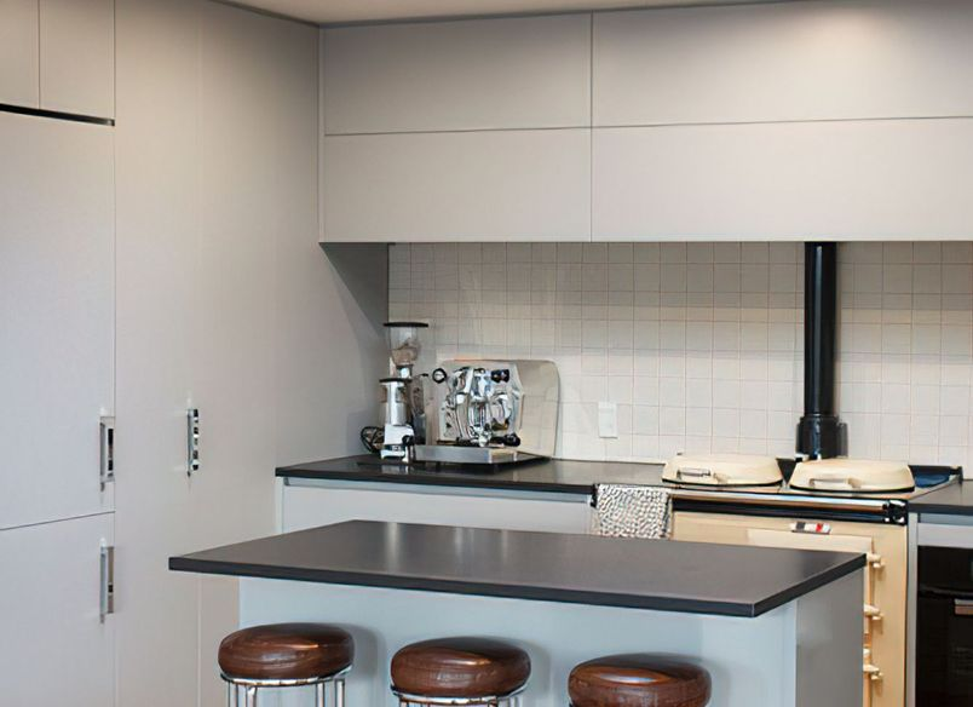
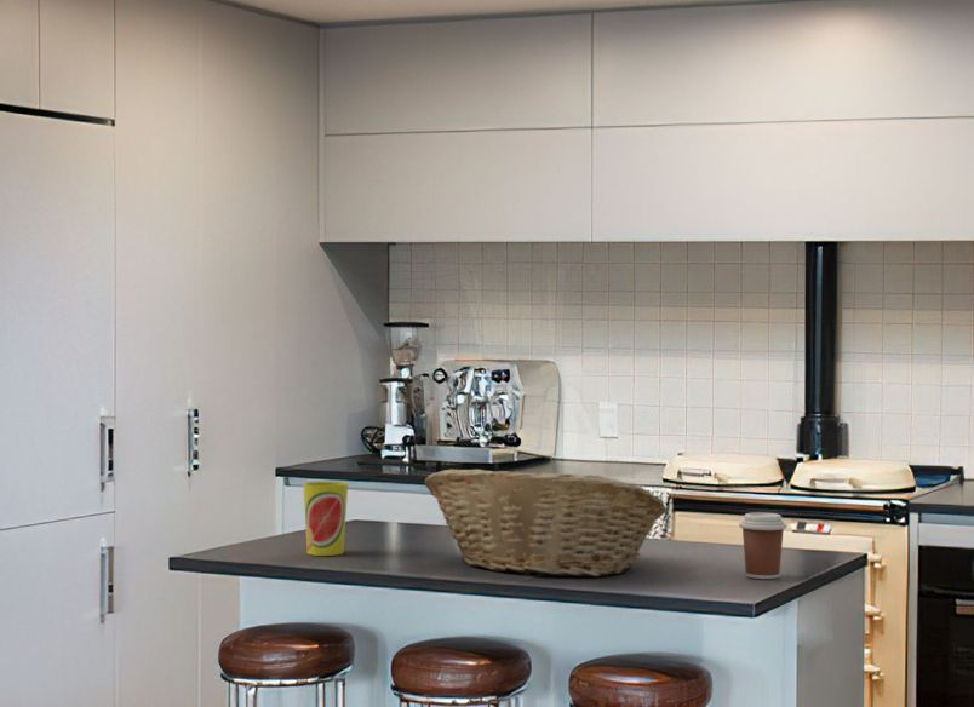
+ fruit basket [424,469,669,577]
+ coffee cup [738,512,787,580]
+ cup [302,481,349,557]
